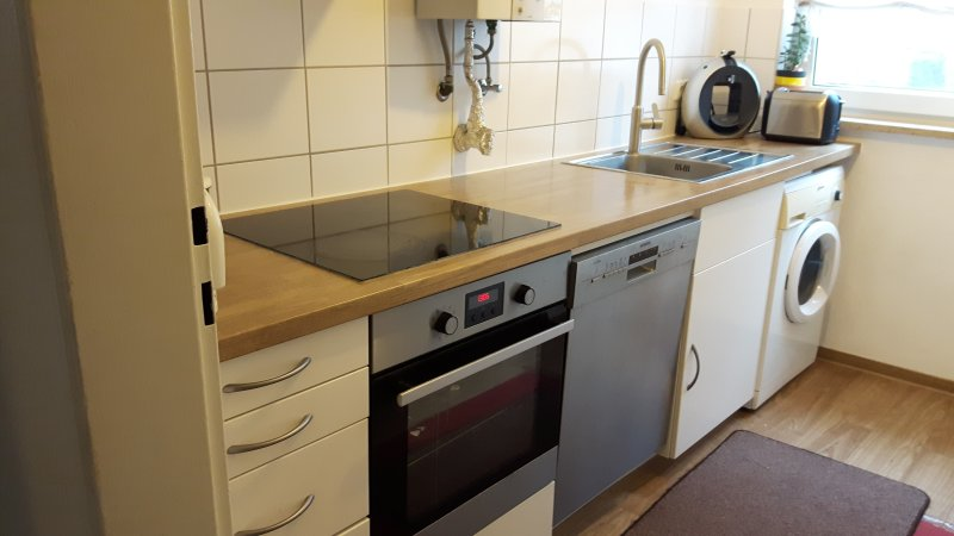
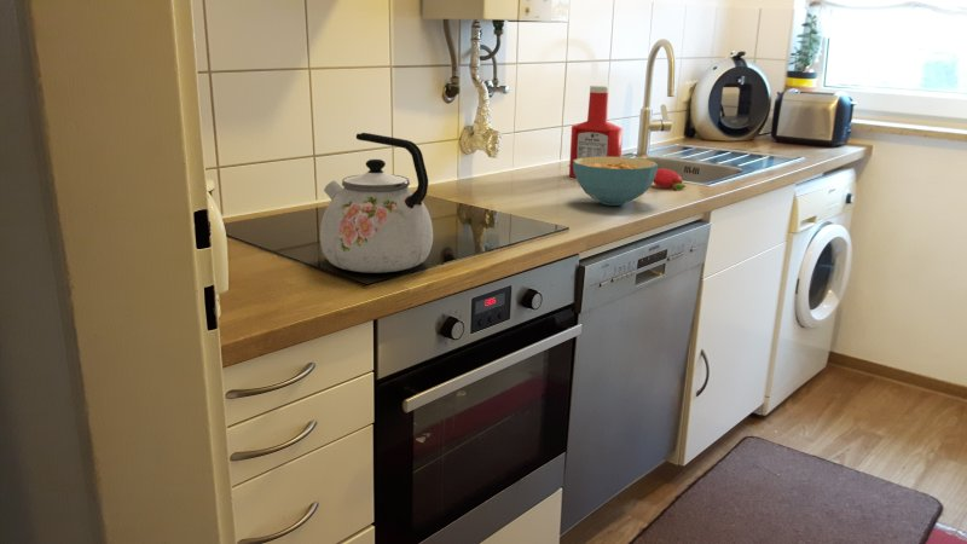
+ kettle [319,132,434,274]
+ soap bottle [568,85,624,179]
+ fruit [653,167,687,191]
+ cereal bowl [573,156,659,207]
